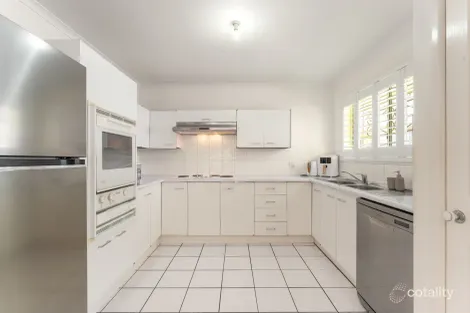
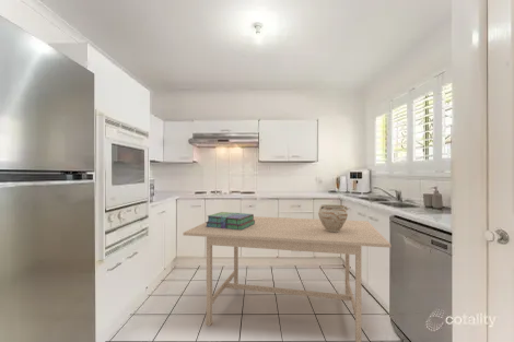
+ dining table [182,215,393,342]
+ stack of books [205,211,255,231]
+ ceramic pot [317,203,349,232]
